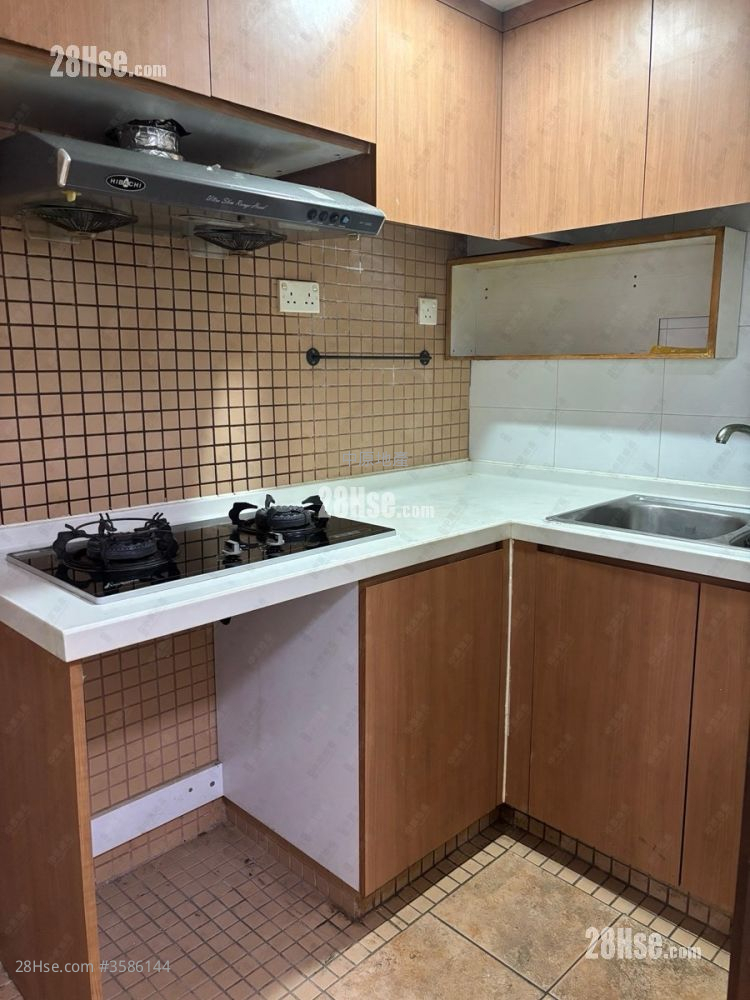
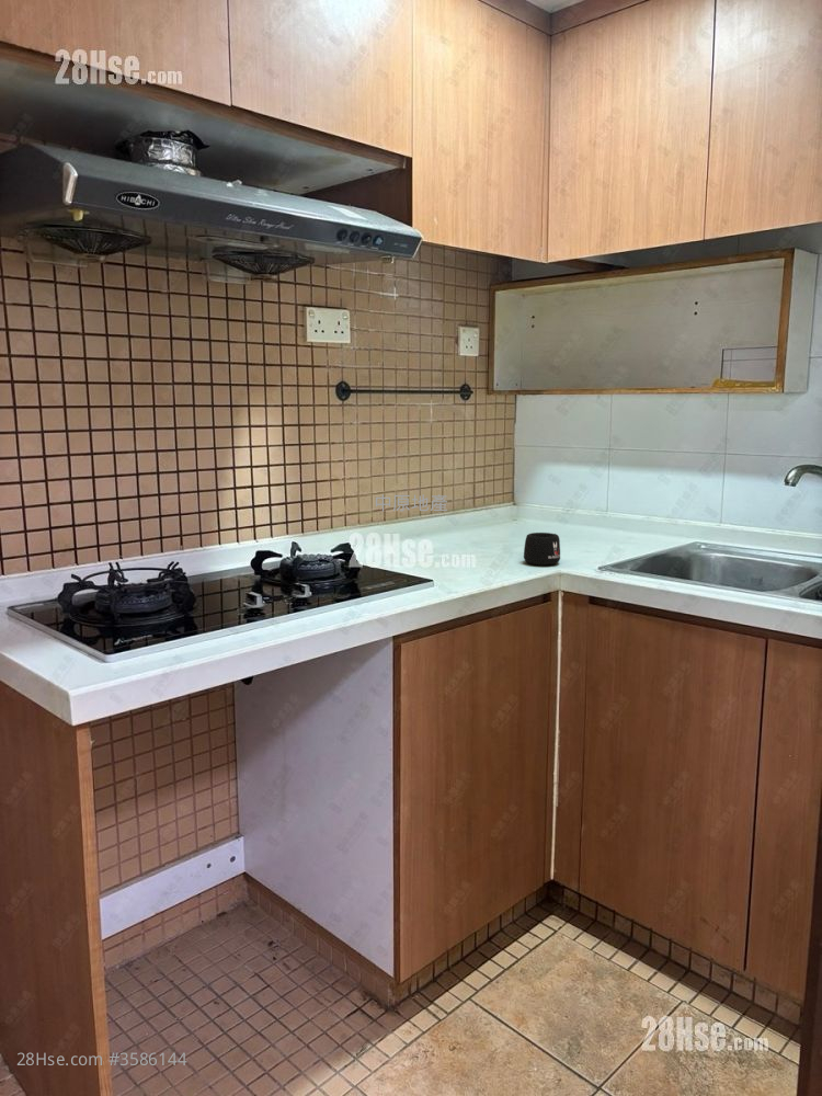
+ mug [523,532,561,566]
